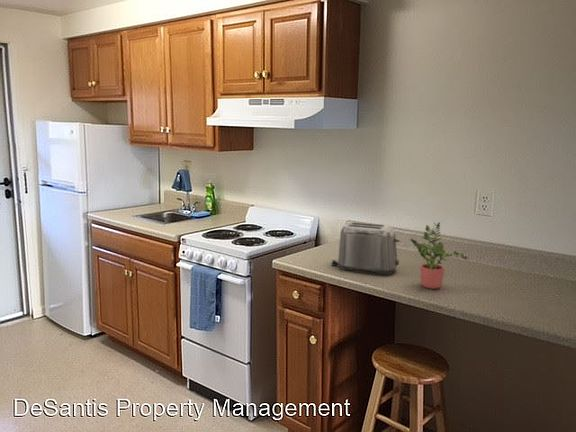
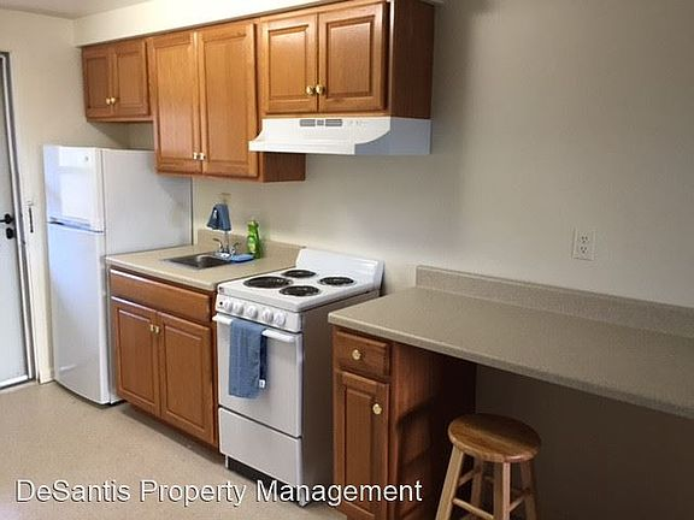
- toaster [330,221,401,276]
- potted plant [409,221,470,290]
